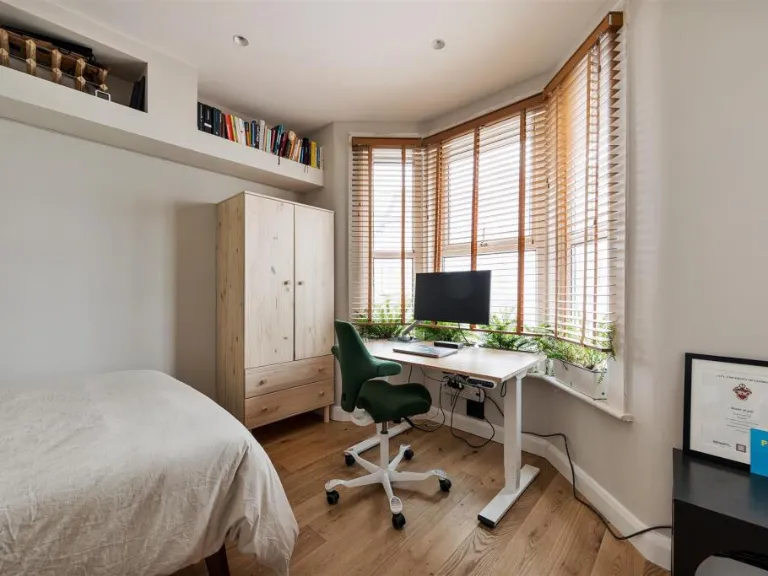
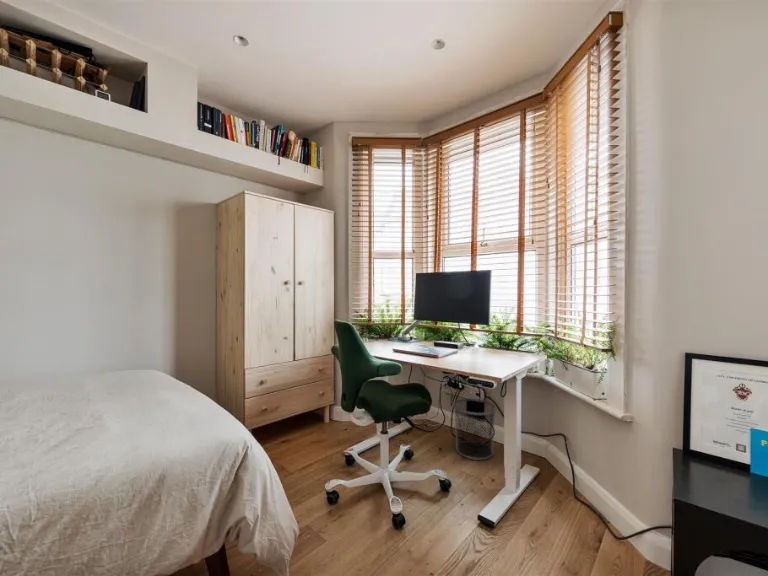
+ waste bin [452,398,498,461]
